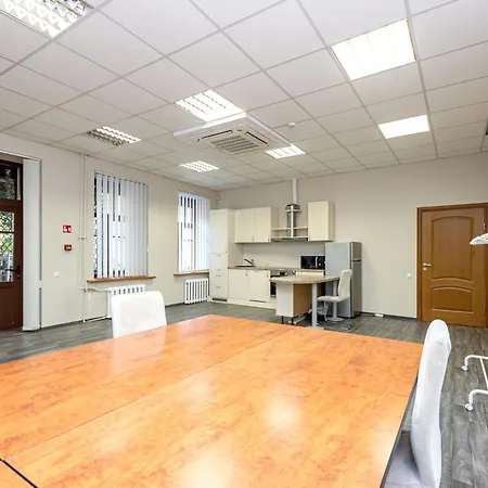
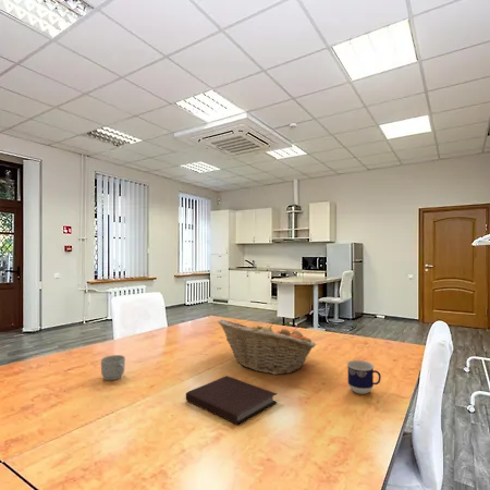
+ fruit basket [217,319,317,376]
+ cup [346,359,382,395]
+ notebook [185,375,279,426]
+ mug [100,354,126,381]
